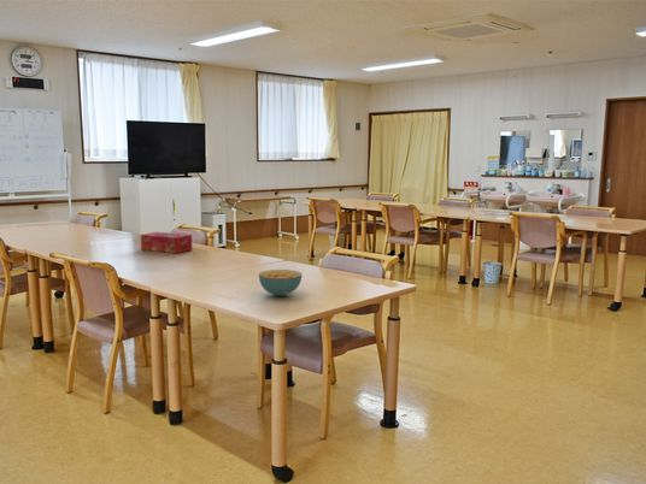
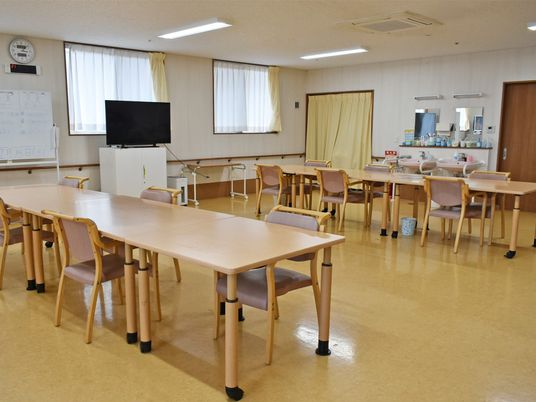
- cereal bowl [258,268,303,297]
- tissue box [140,231,193,254]
